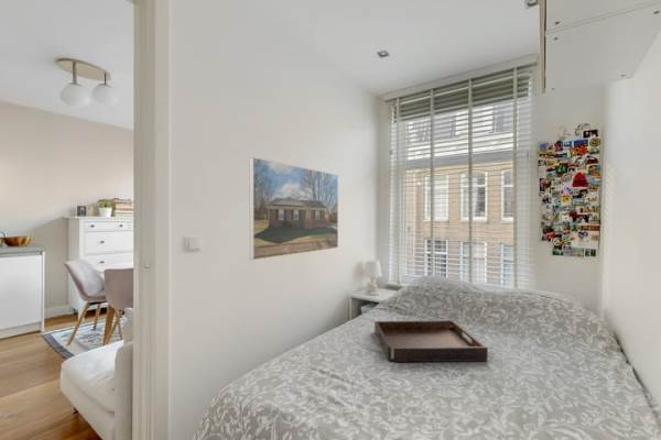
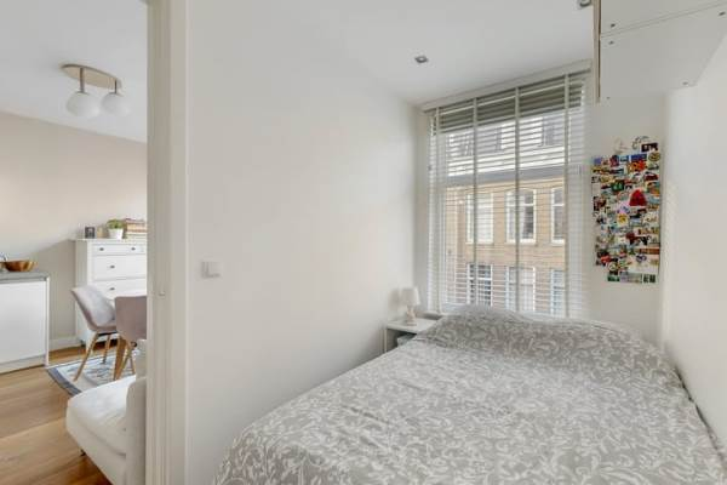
- serving tray [373,319,489,363]
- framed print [249,156,339,261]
